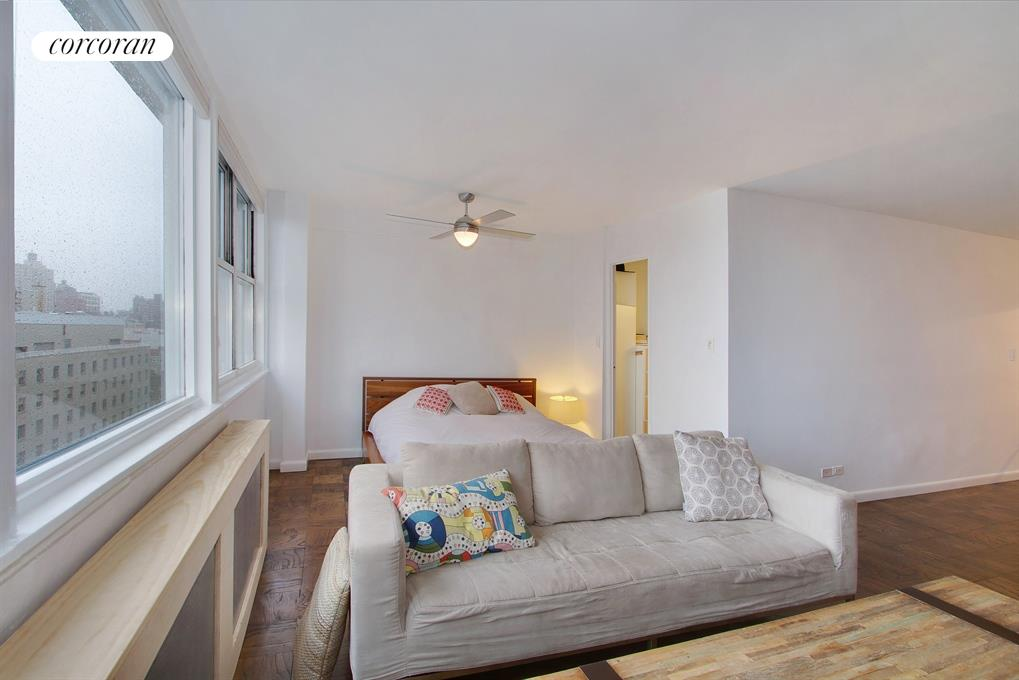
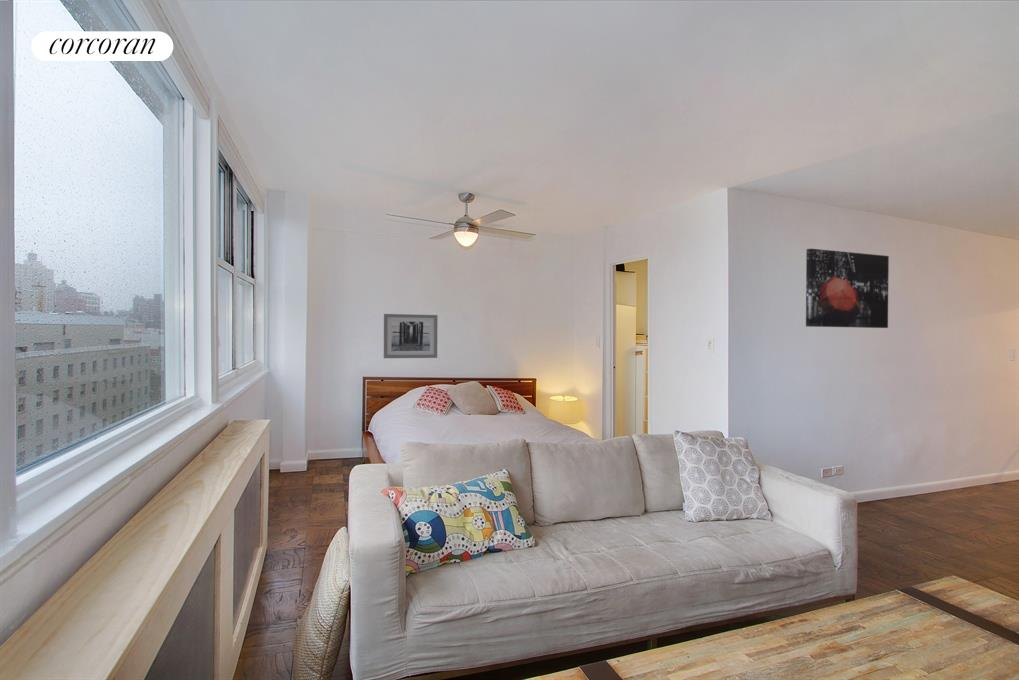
+ wall art [805,248,890,329]
+ wall art [383,313,438,359]
